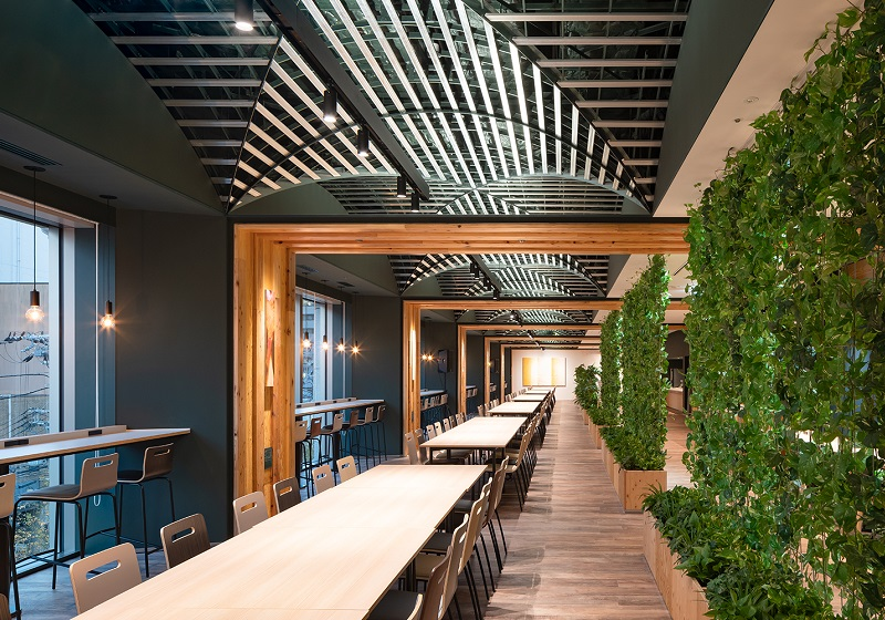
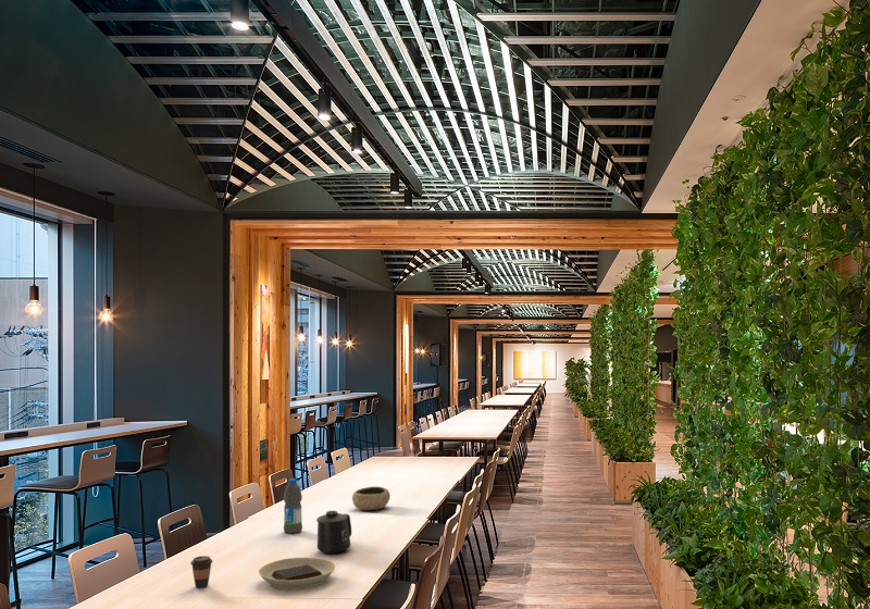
+ coffee cup [189,555,213,589]
+ bowl [351,486,391,511]
+ mug [315,510,352,555]
+ plate [258,557,336,591]
+ water bottle [283,477,303,535]
